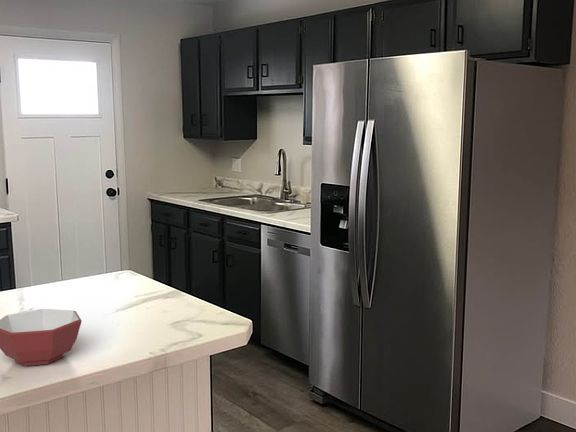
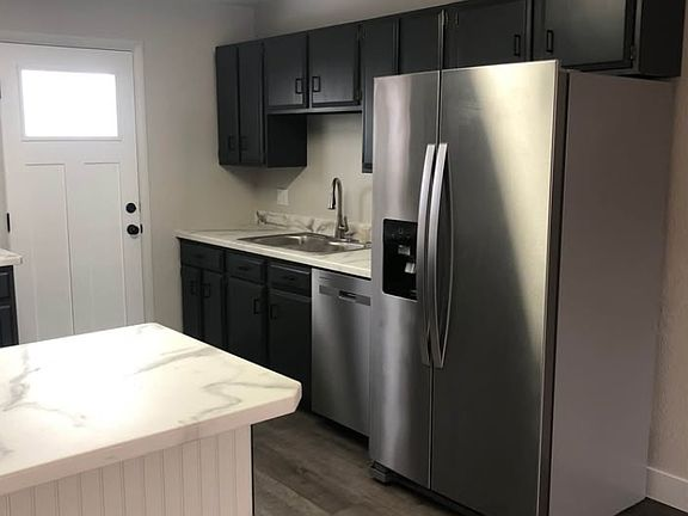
- bowl [0,308,83,367]
